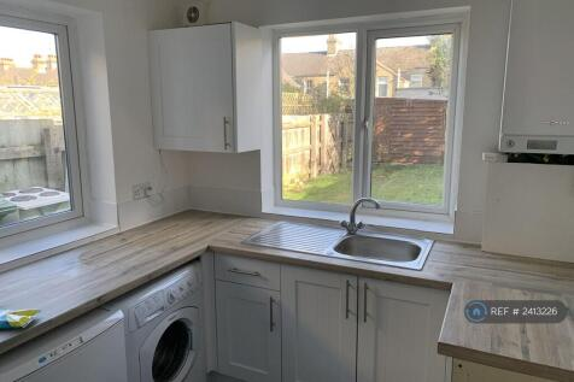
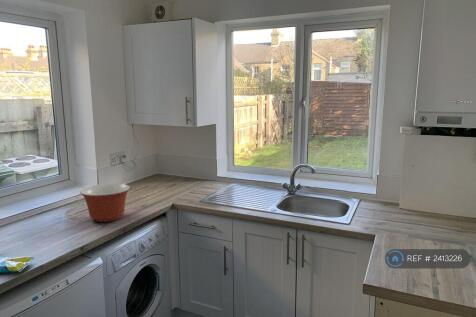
+ mixing bowl [79,183,131,223]
